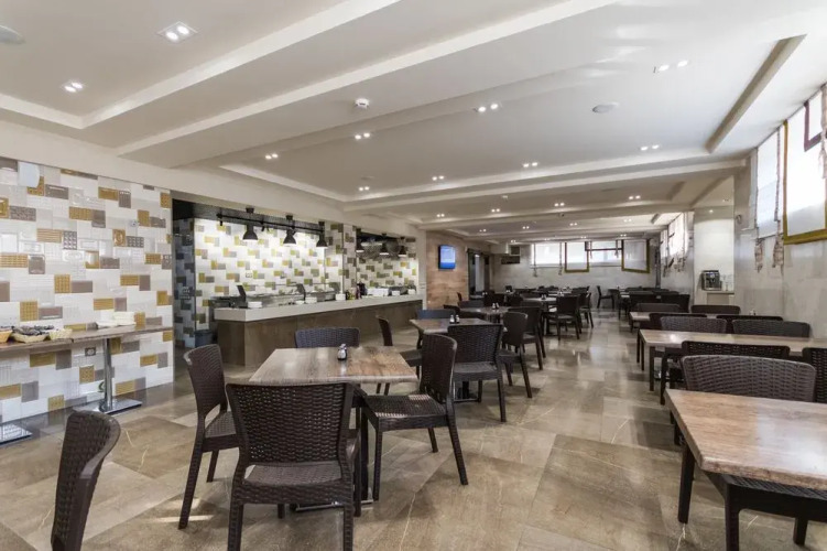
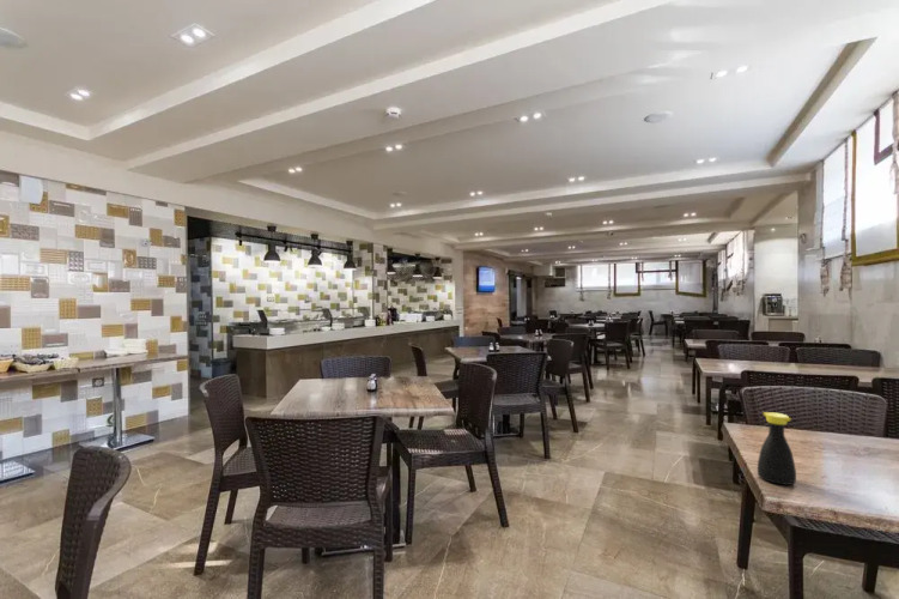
+ bottle [757,411,797,486]
